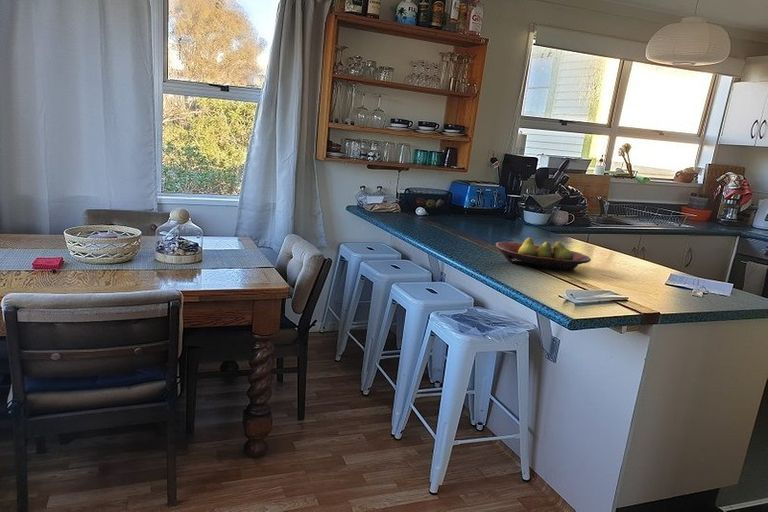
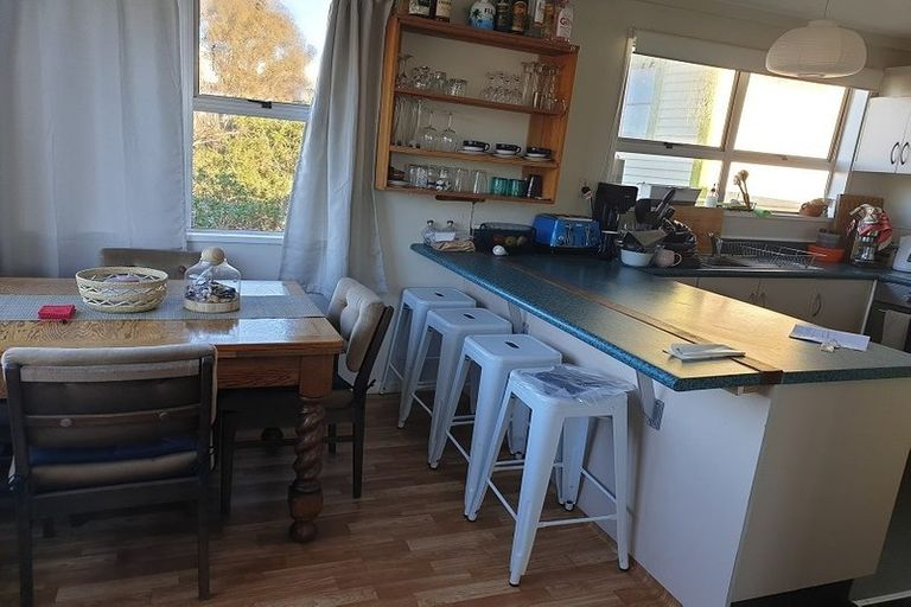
- fruit bowl [495,237,592,271]
